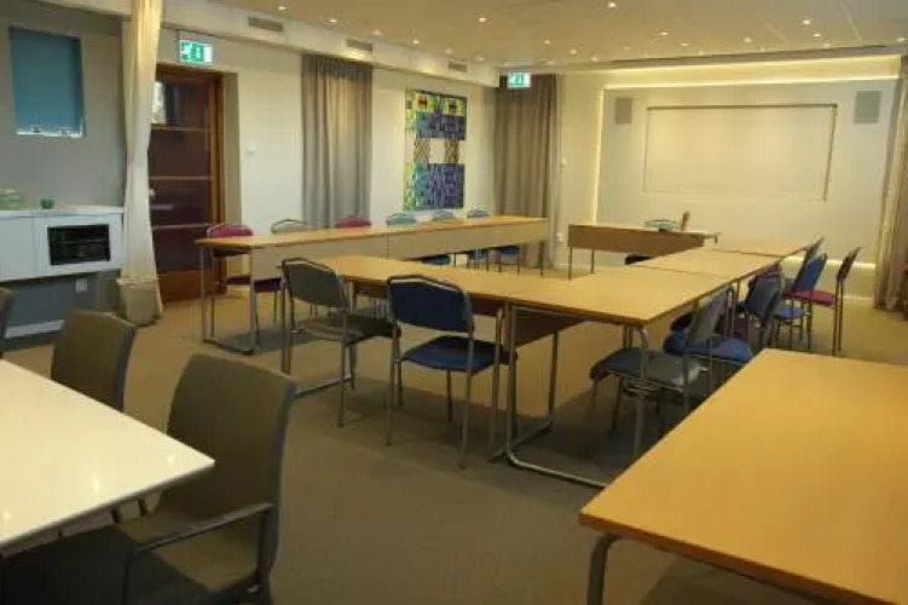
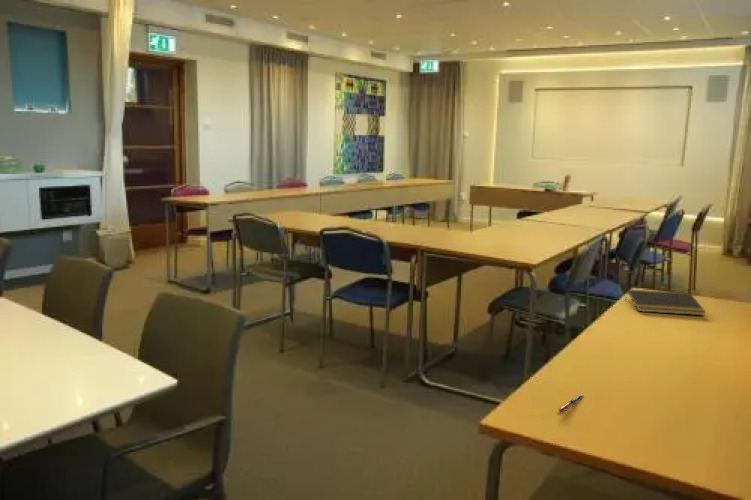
+ pen [558,393,585,413]
+ notepad [624,289,707,316]
